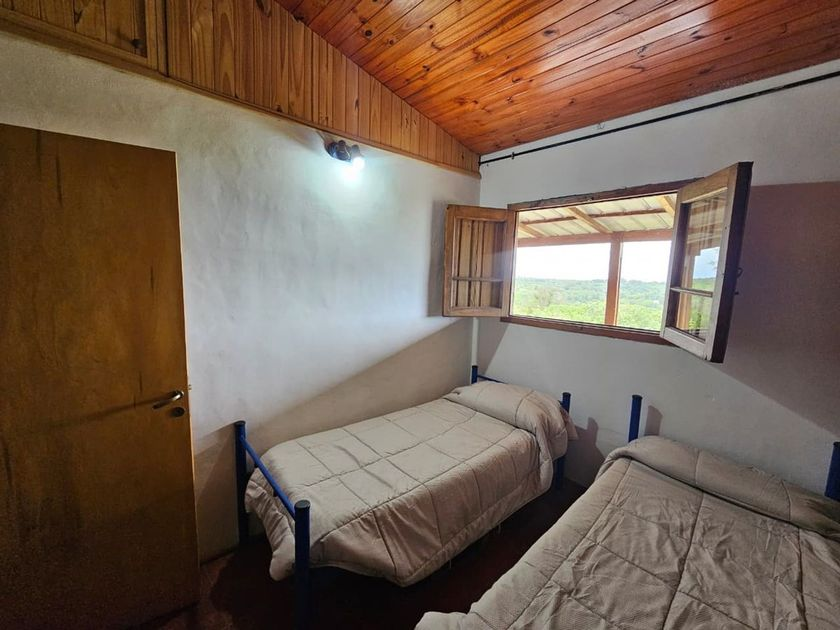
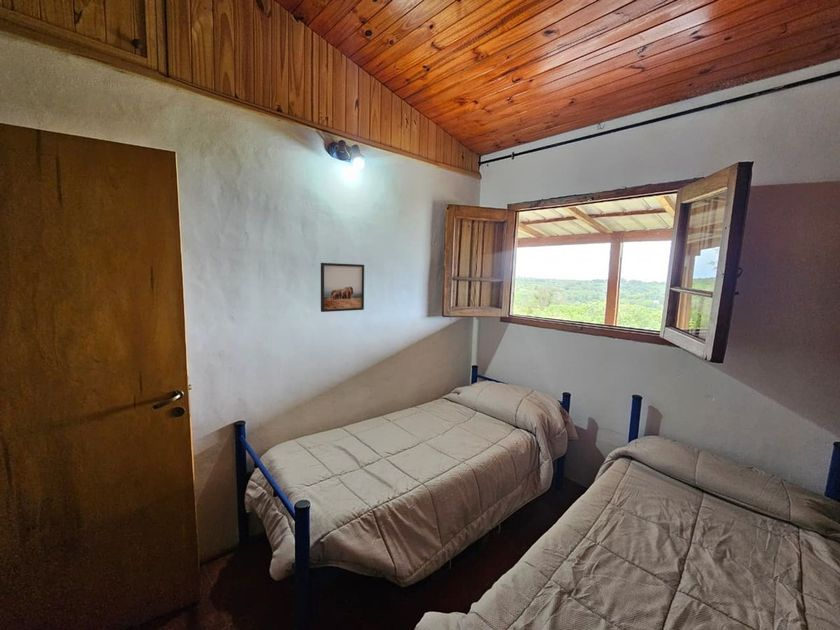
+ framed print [320,262,365,313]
